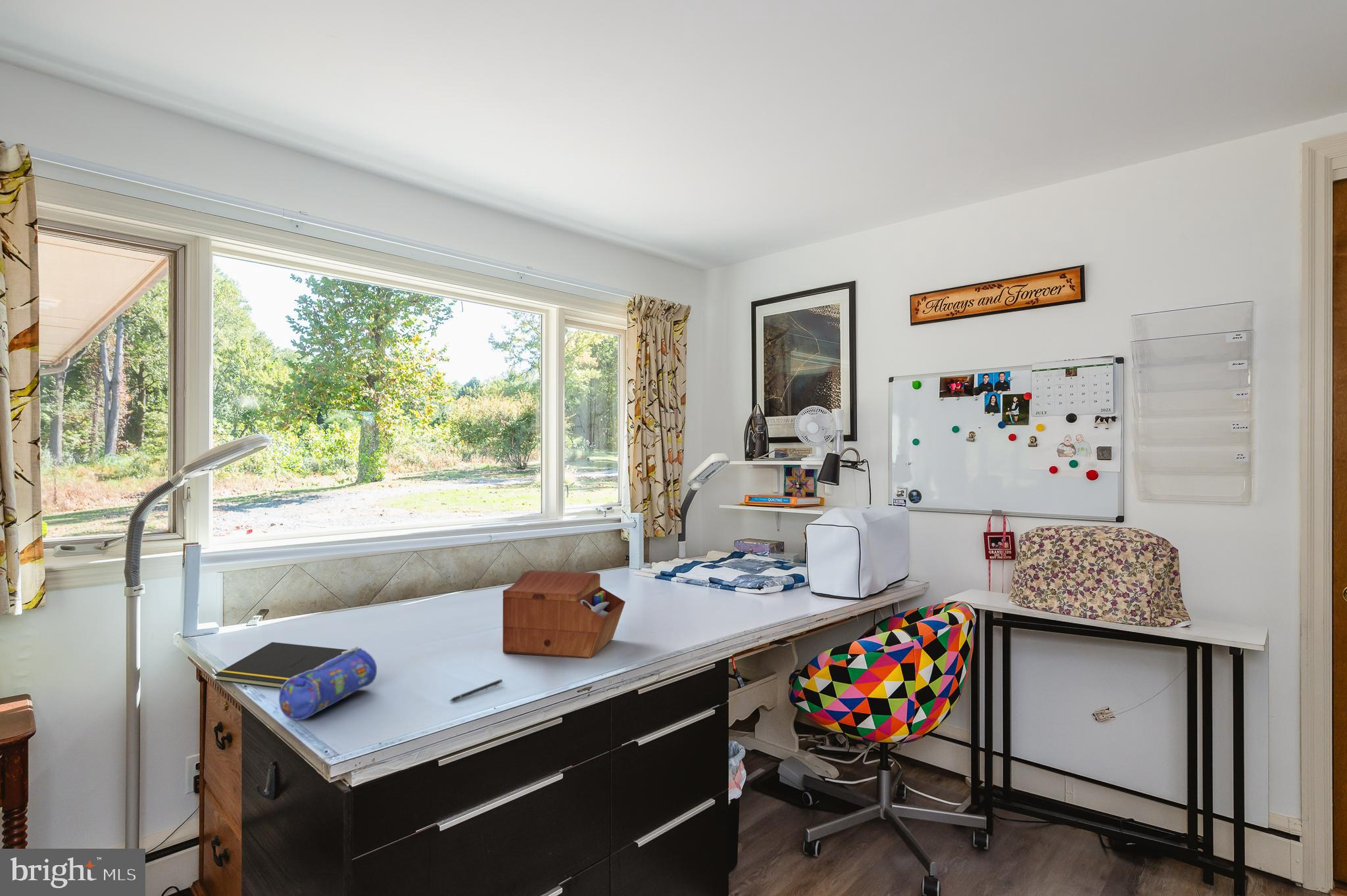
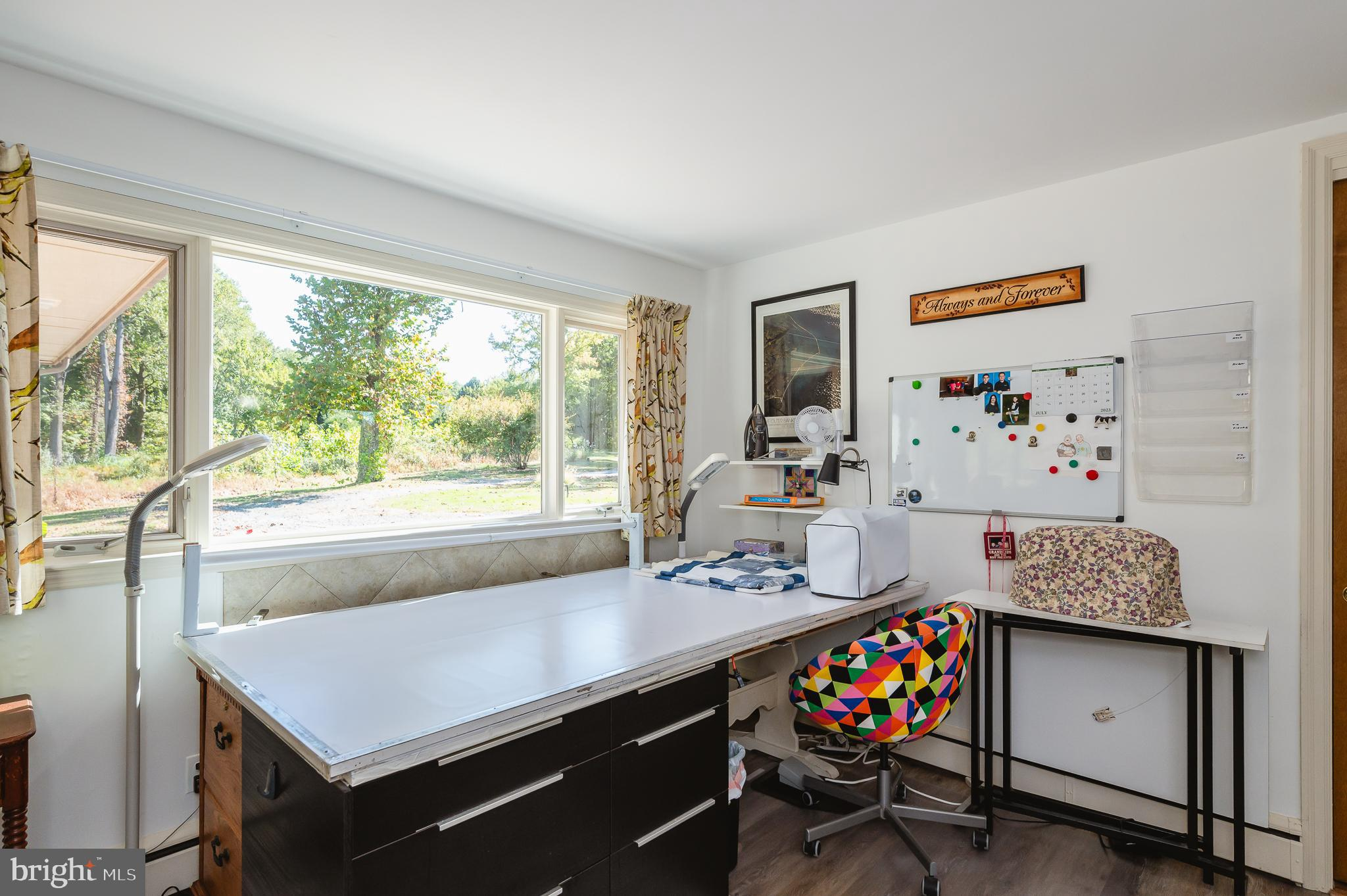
- pencil case [278,646,378,720]
- pen [449,678,503,702]
- sewing box [502,569,626,659]
- notepad [213,642,349,689]
